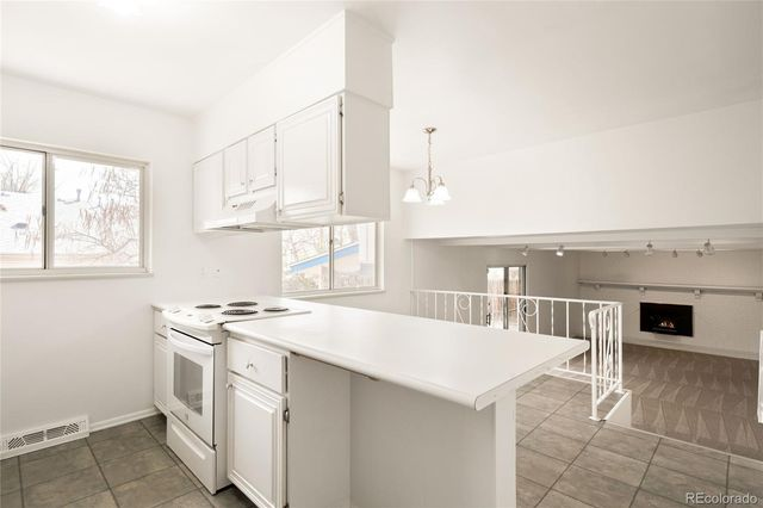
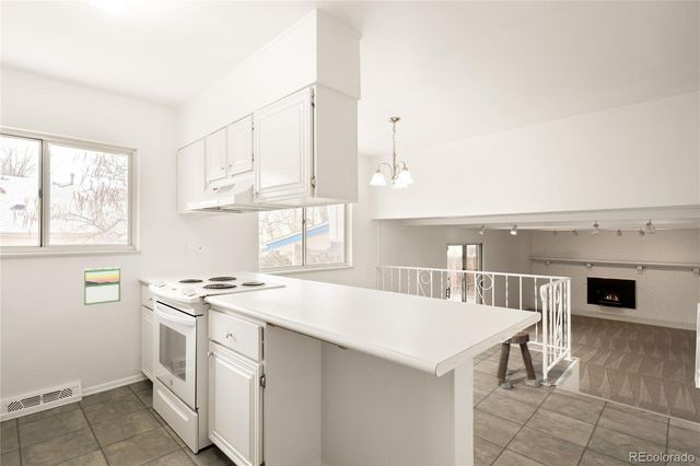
+ stool [495,330,540,391]
+ calendar [83,266,121,306]
